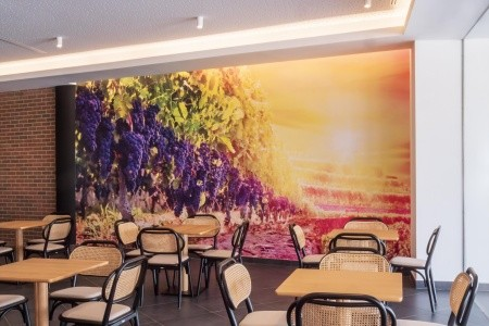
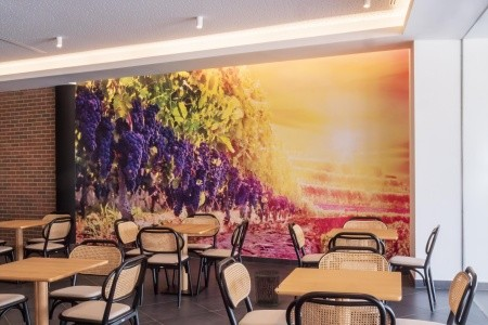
+ waste bin [252,269,283,308]
